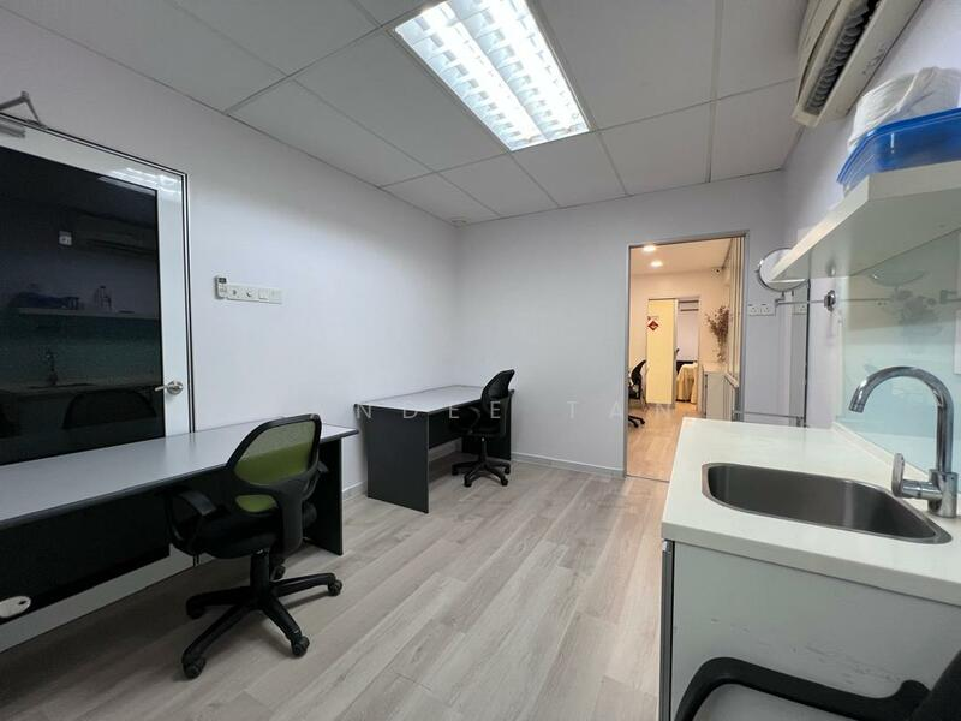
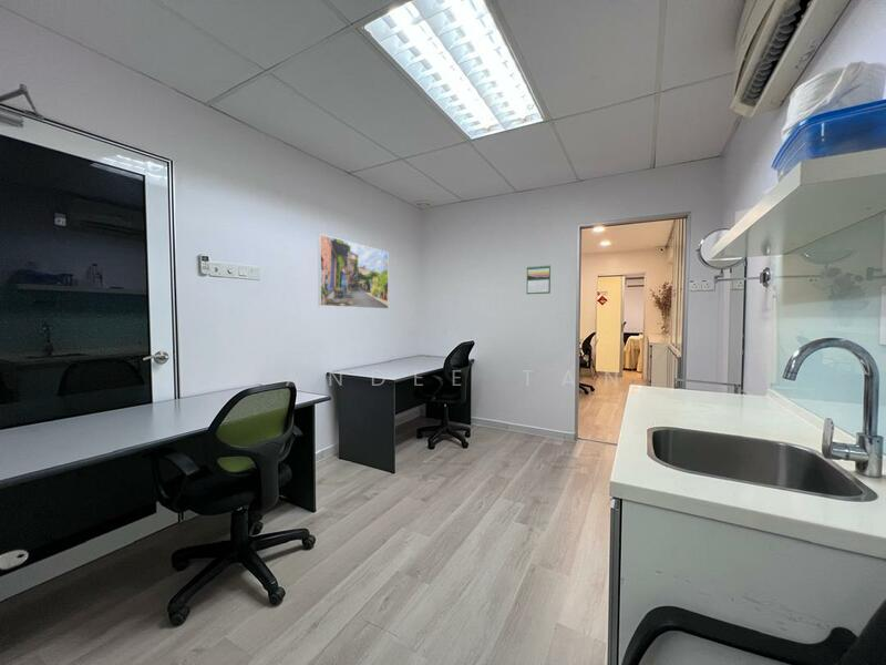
+ calendar [526,264,552,295]
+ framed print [317,233,390,310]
